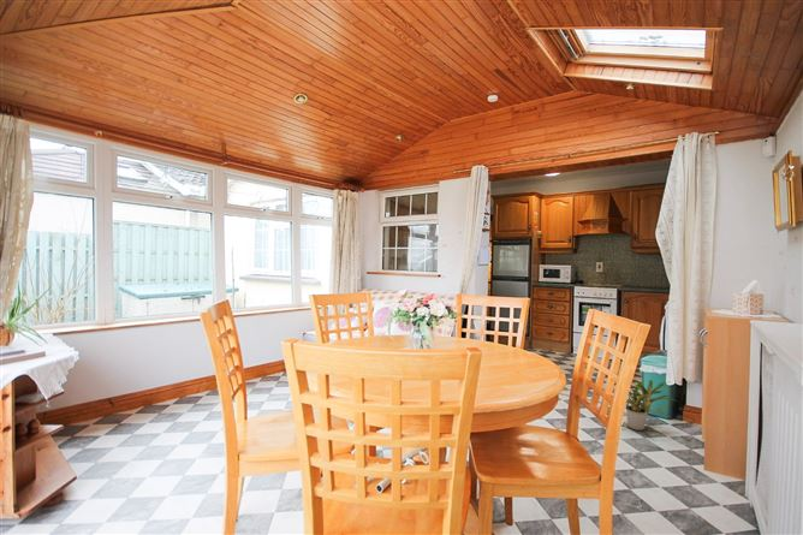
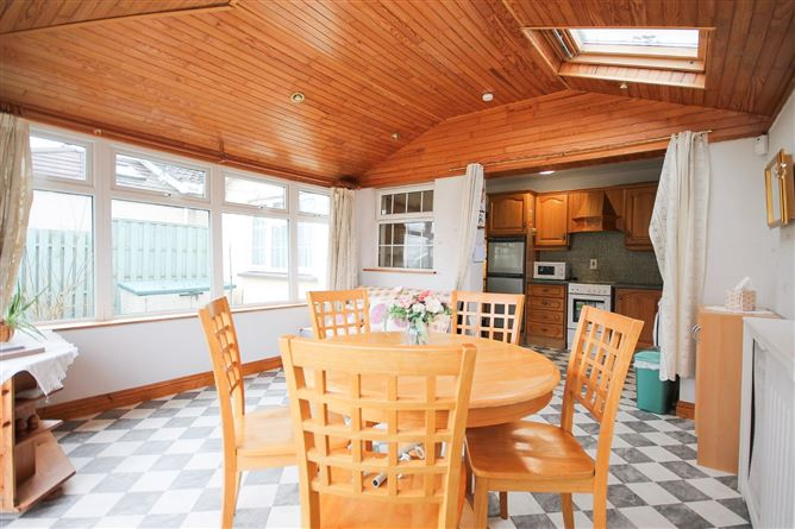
- potted plant [625,378,678,432]
